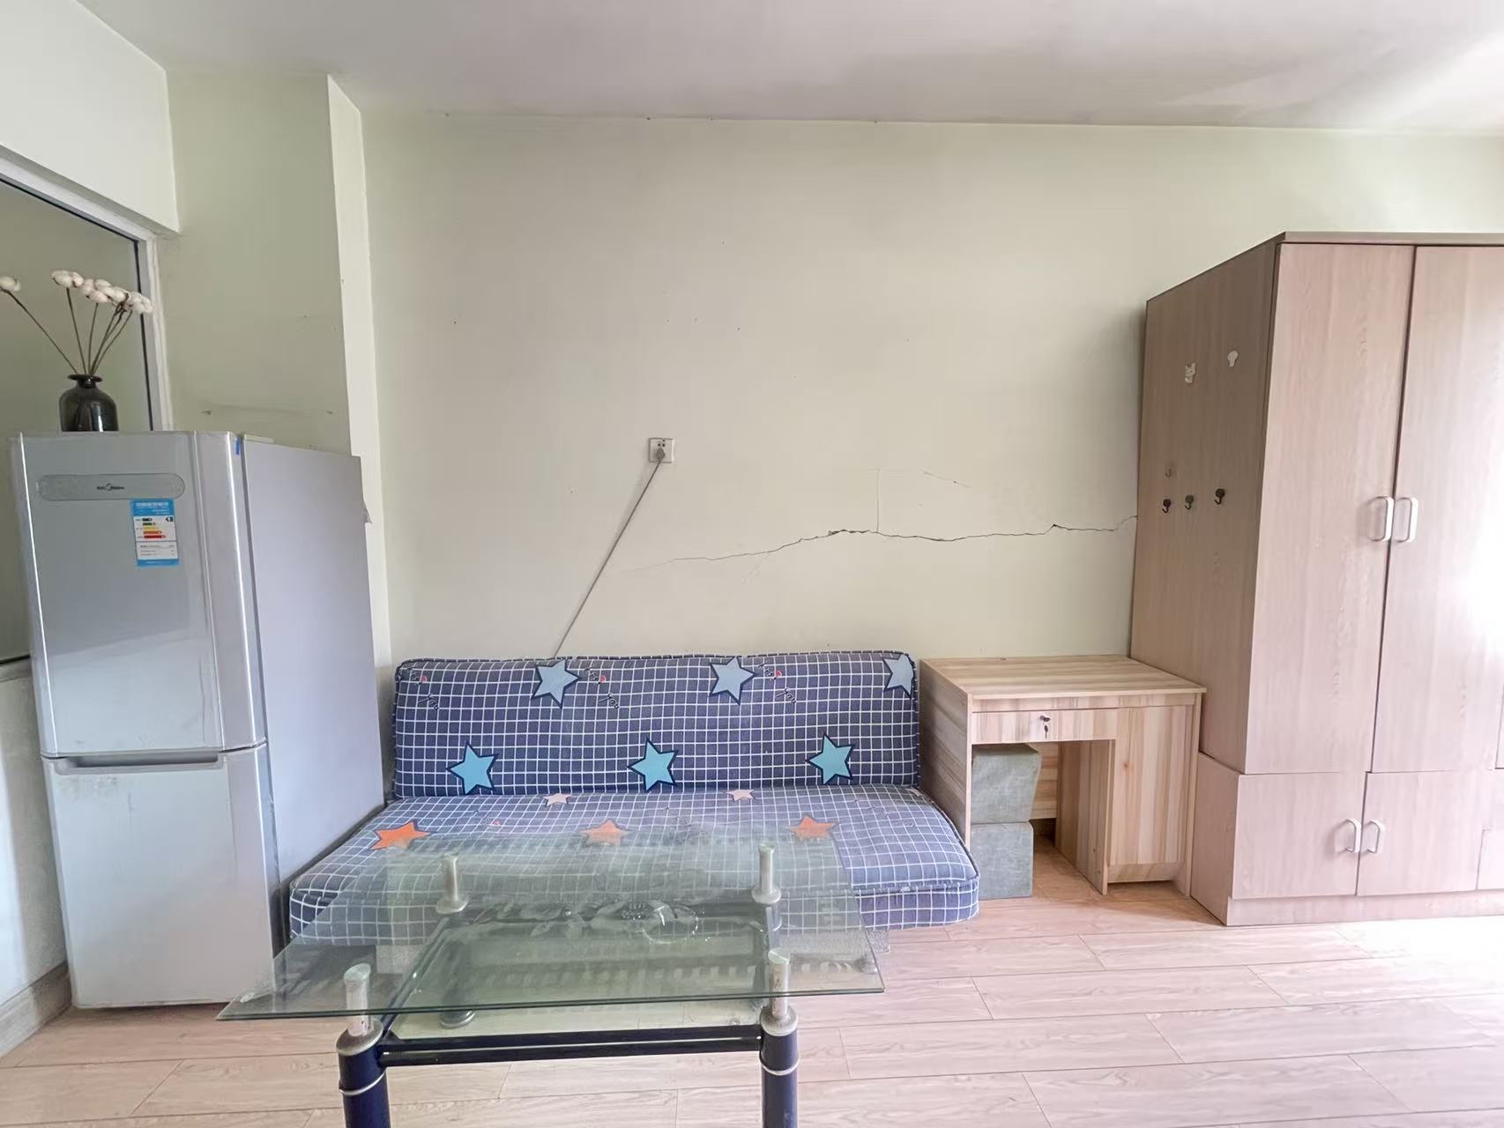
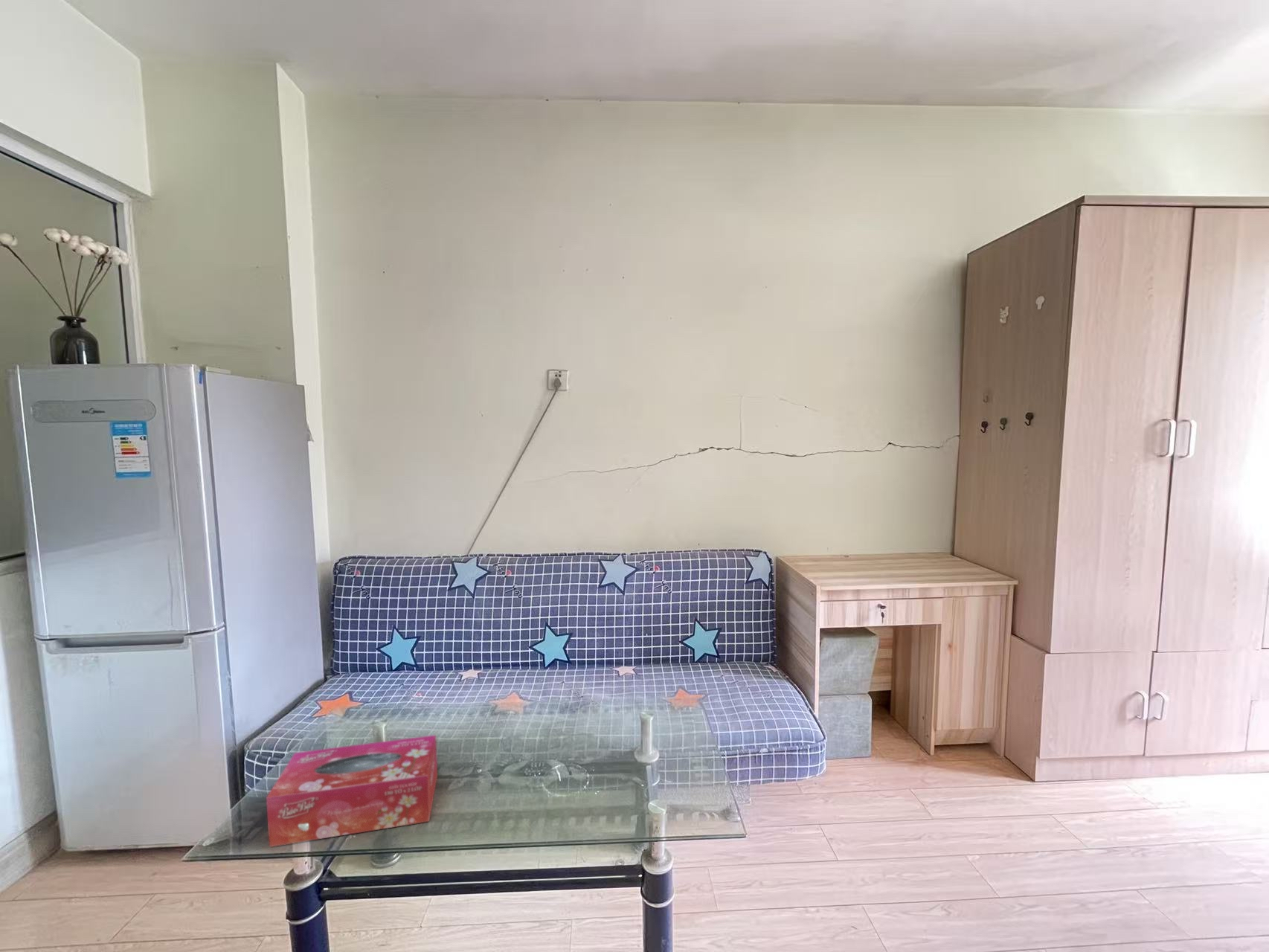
+ tissue box [266,734,438,848]
